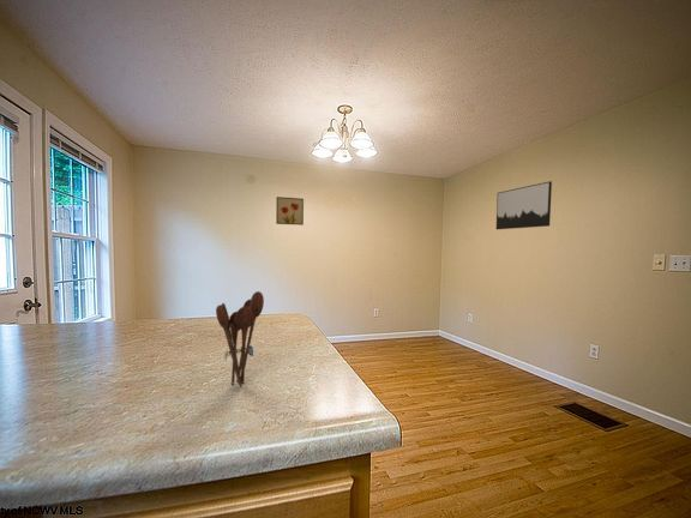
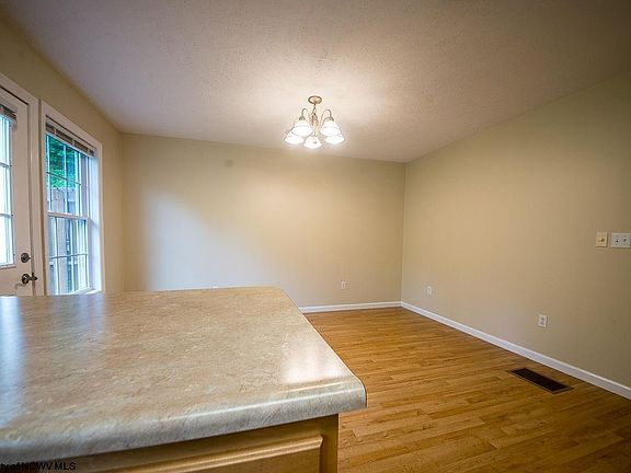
- wall art [495,180,553,230]
- wall art [275,195,305,227]
- utensil holder [215,290,265,387]
